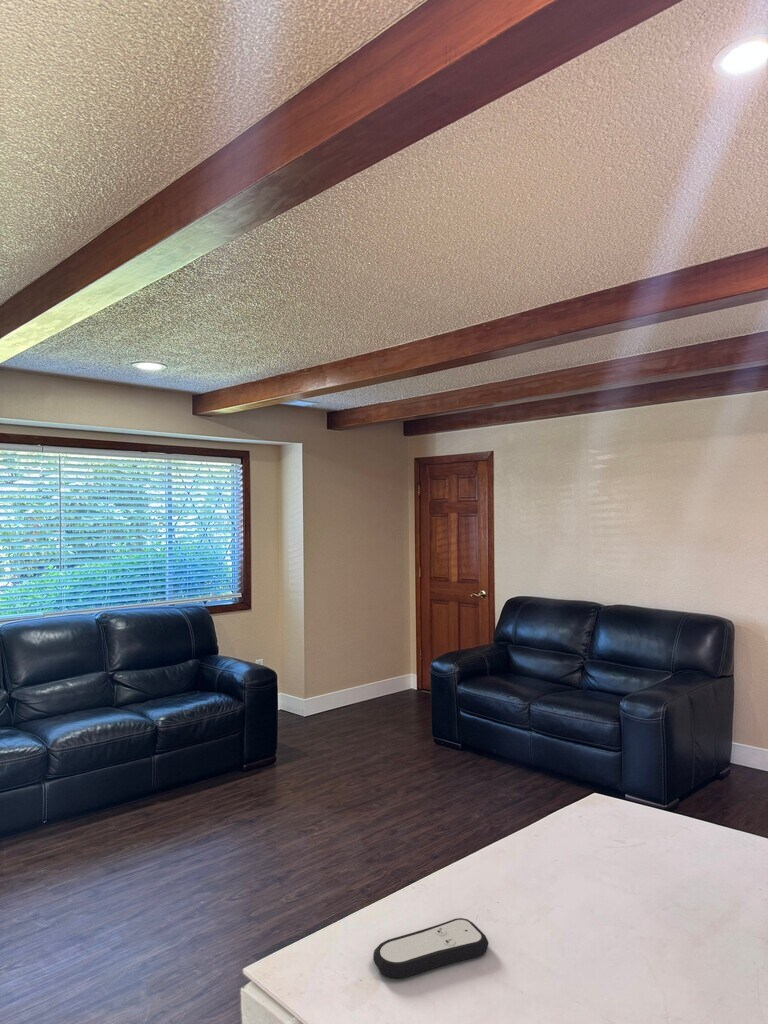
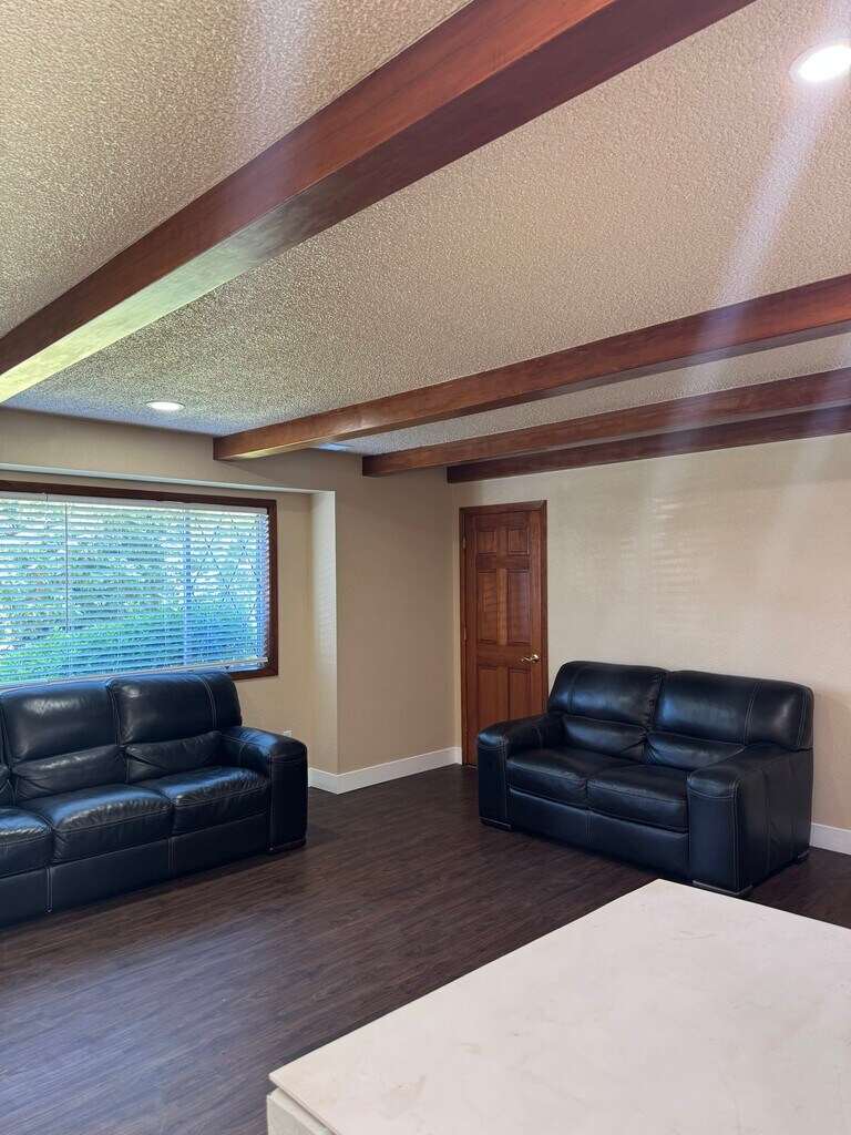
- remote control [372,917,490,979]
